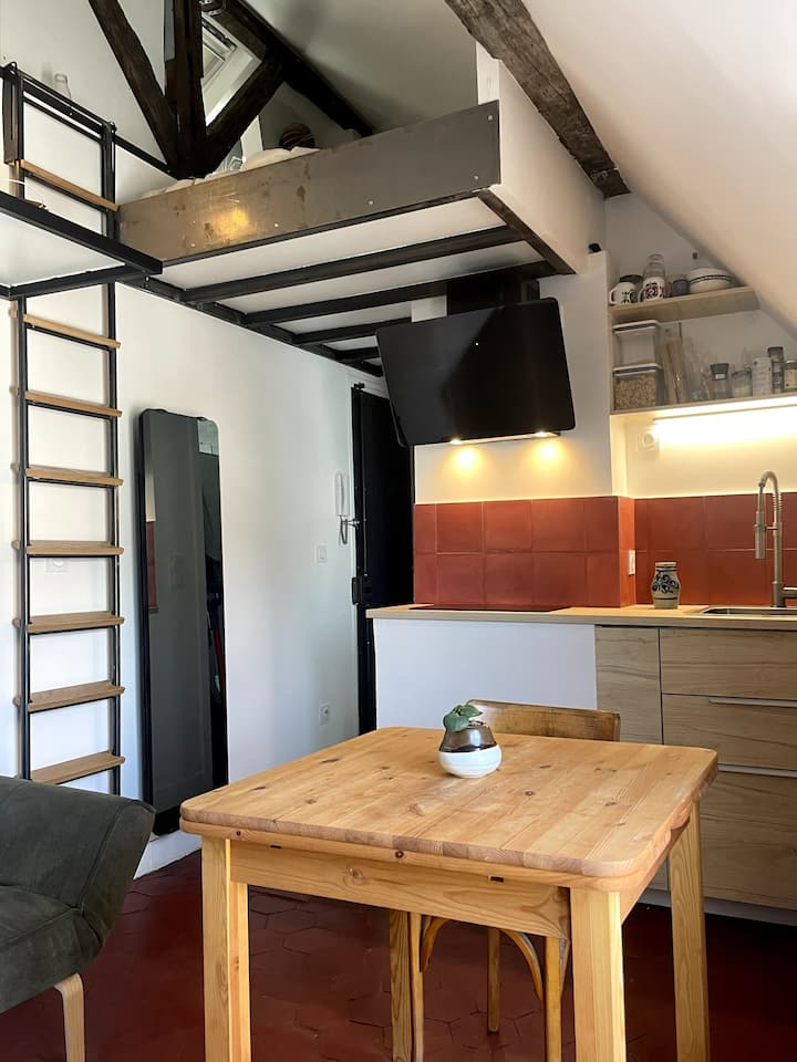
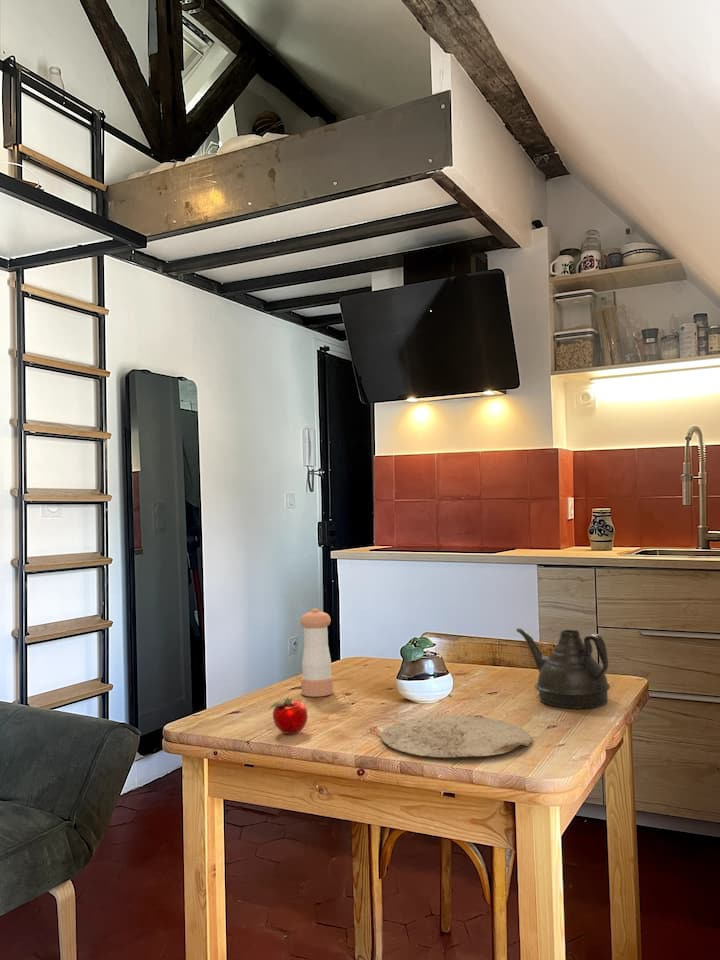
+ teapot [515,627,611,710]
+ apple [269,697,309,735]
+ pepper shaker [299,607,334,698]
+ plate [380,714,532,758]
